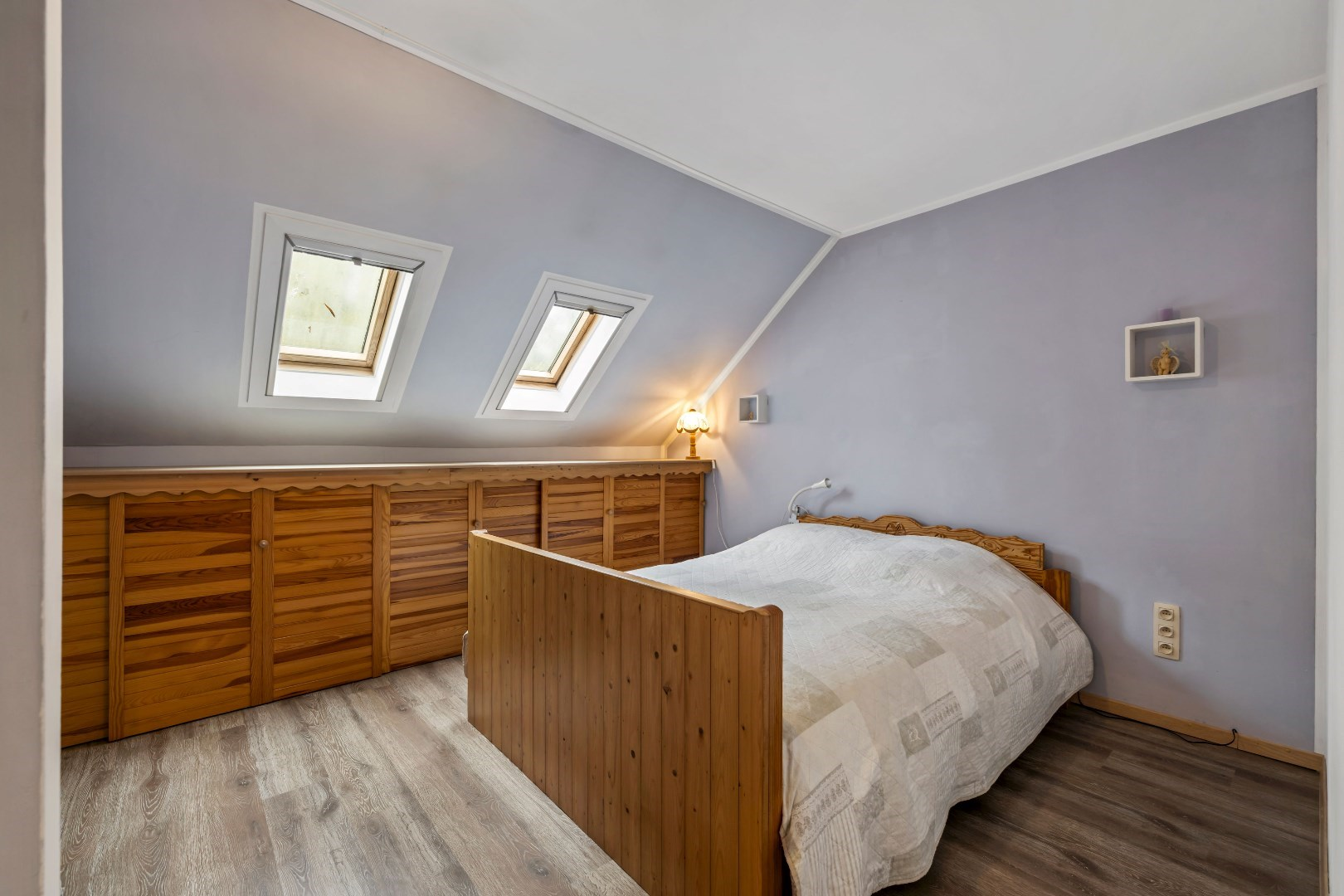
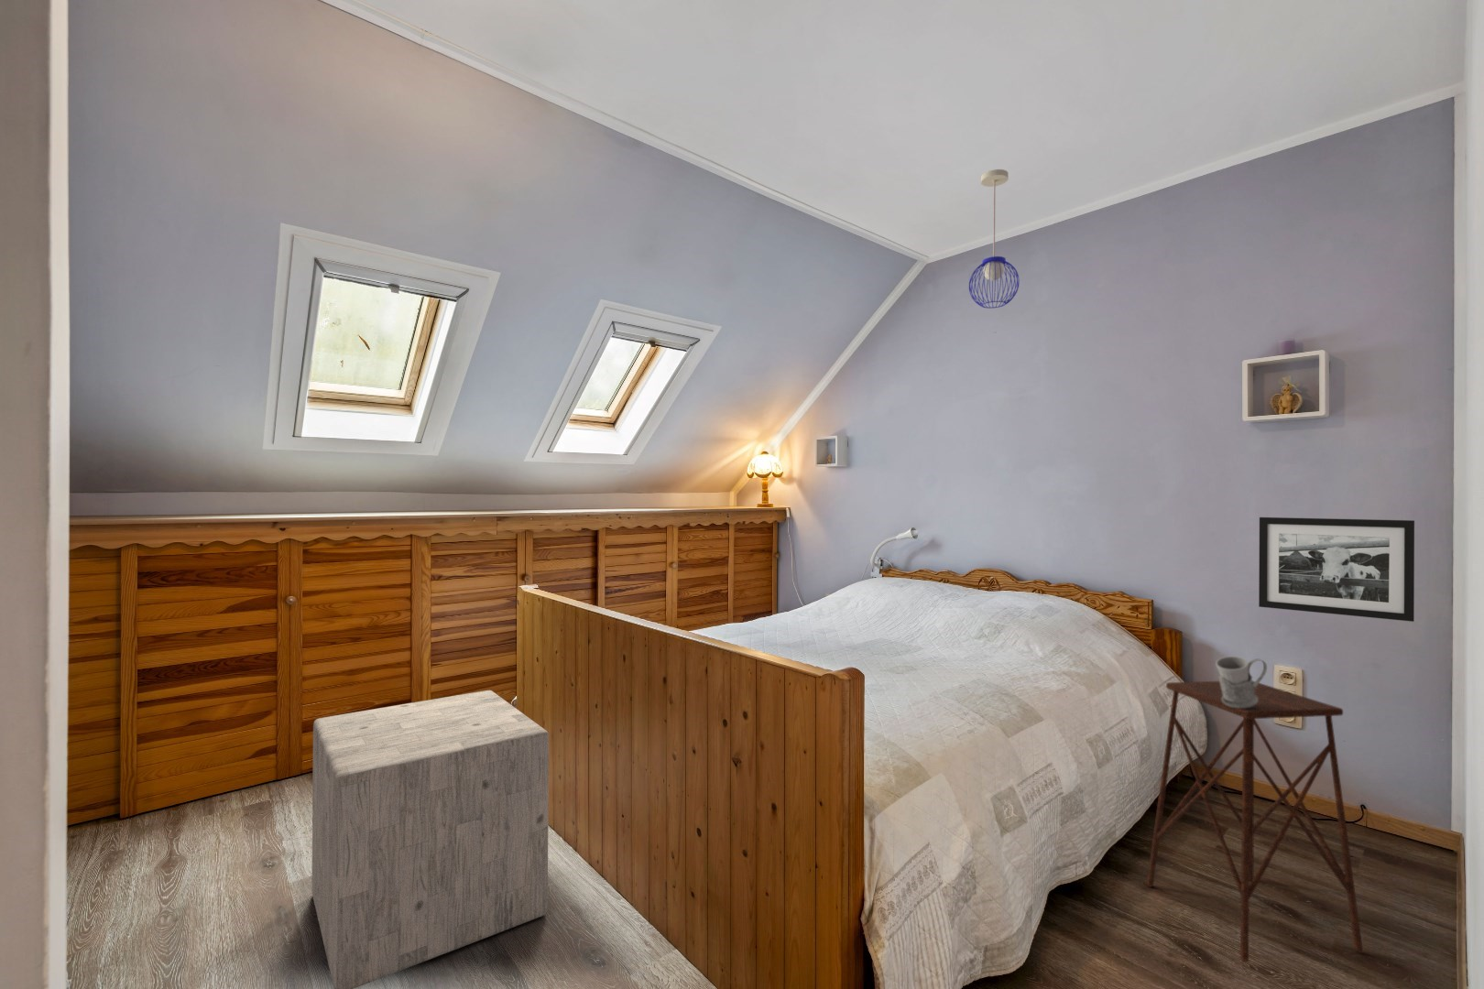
+ mug [1215,656,1268,708]
+ stool [310,690,550,989]
+ pendant light [968,169,1020,309]
+ side table [1146,680,1364,964]
+ picture frame [1258,517,1416,623]
